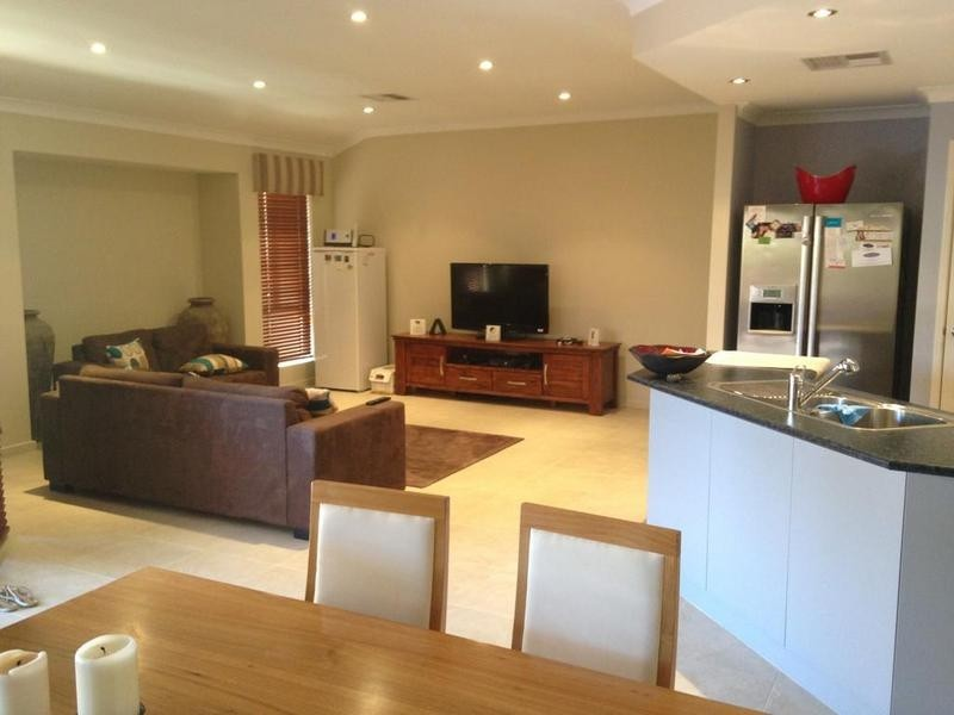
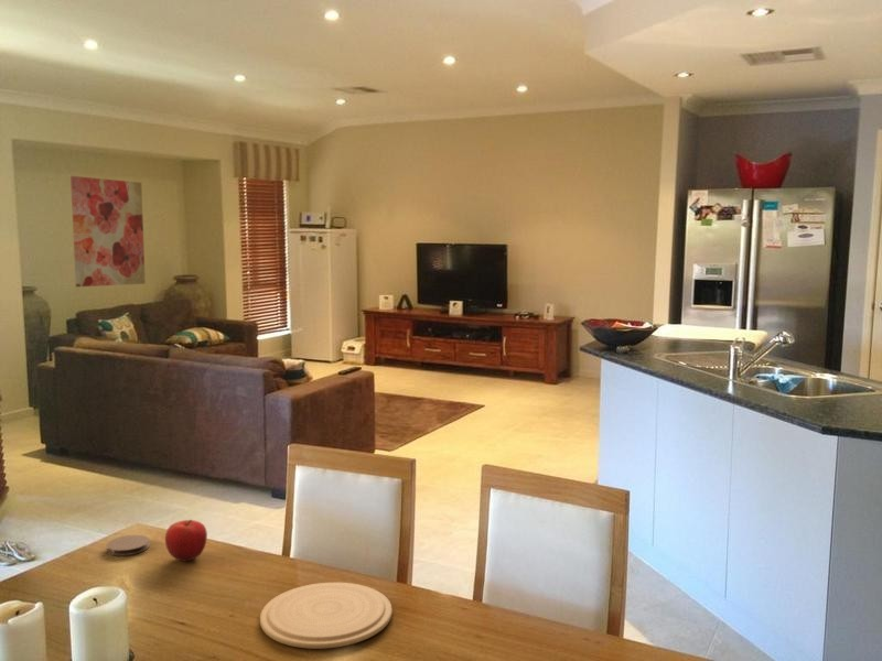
+ plate [259,582,394,650]
+ fruit [164,519,208,562]
+ wall art [69,175,147,288]
+ coaster [106,534,151,556]
